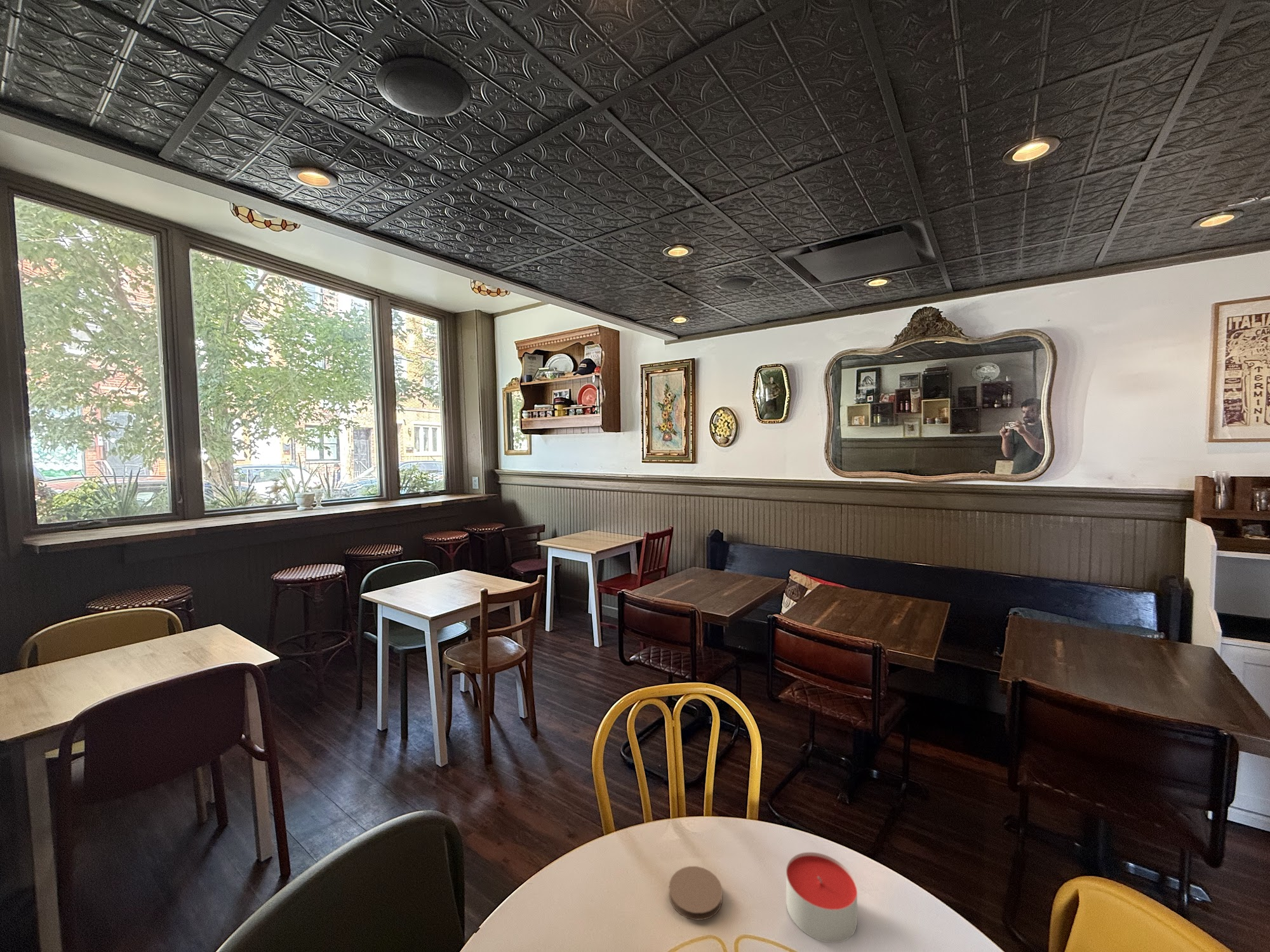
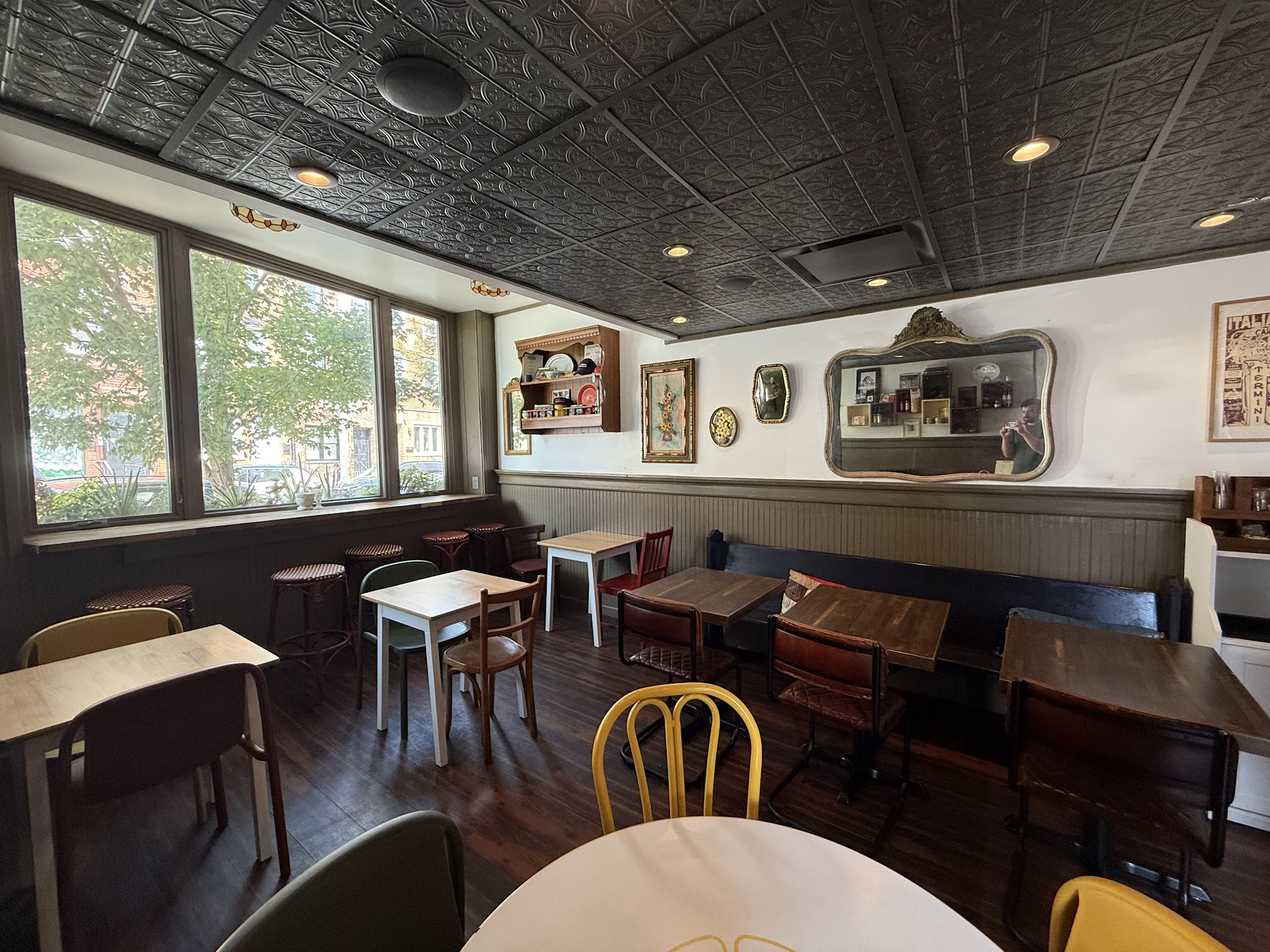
- coaster [669,866,723,921]
- candle [785,852,858,944]
